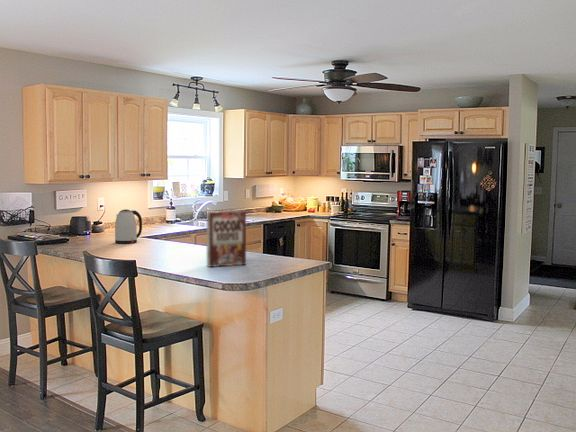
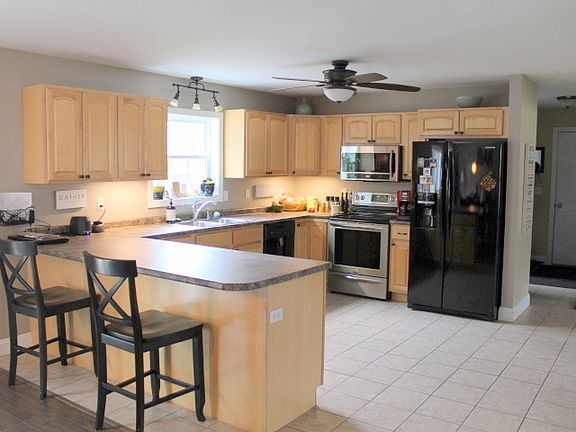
- cereal box [206,210,247,268]
- kettle [114,209,143,245]
